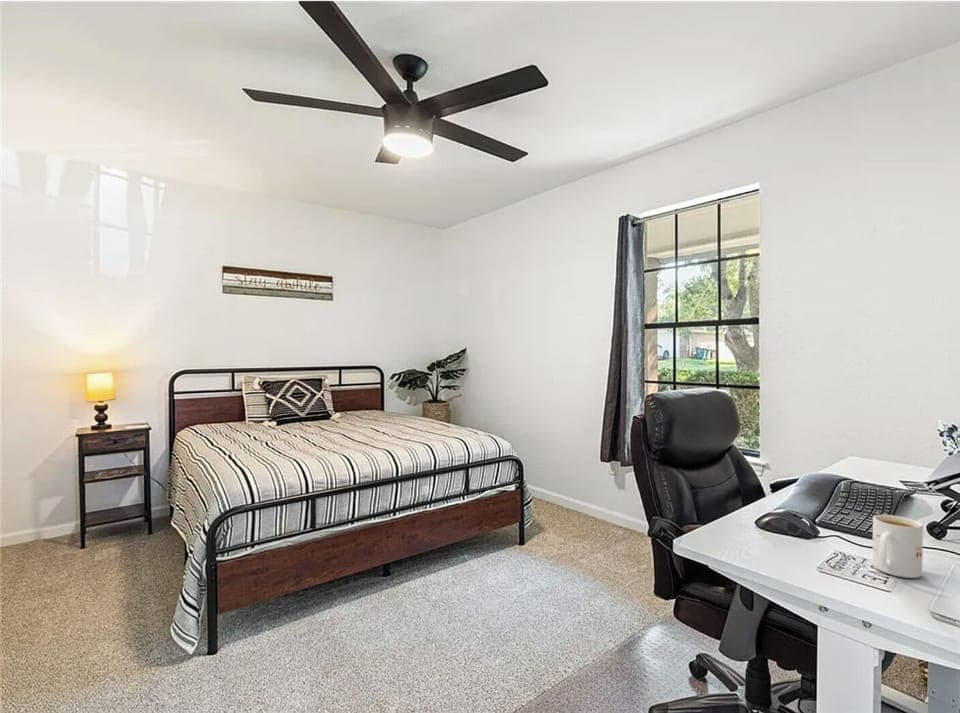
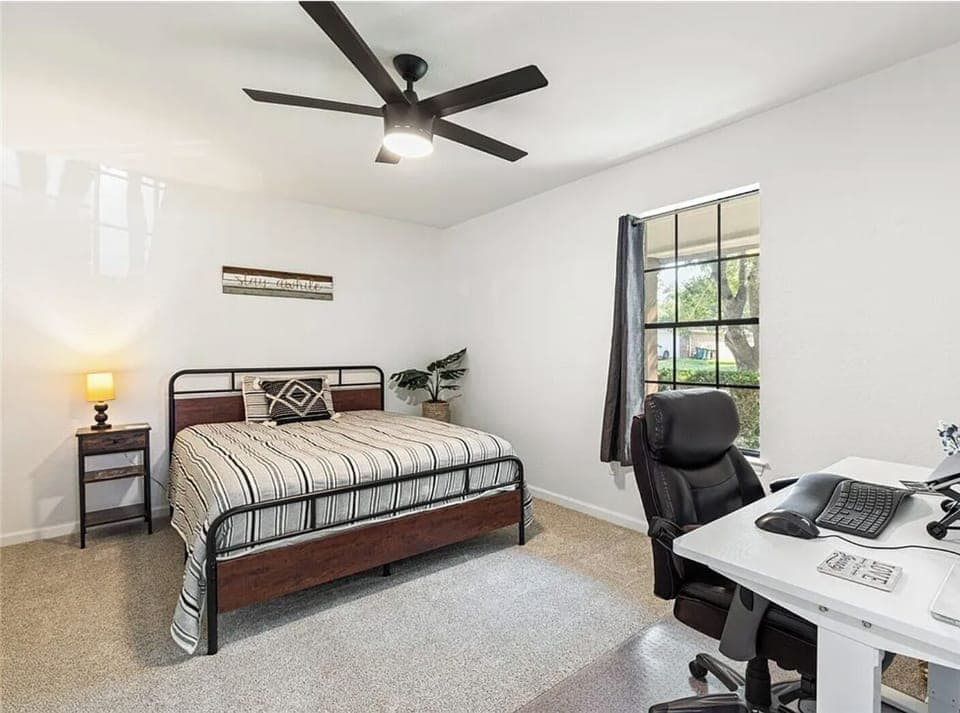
- mug [871,514,924,579]
